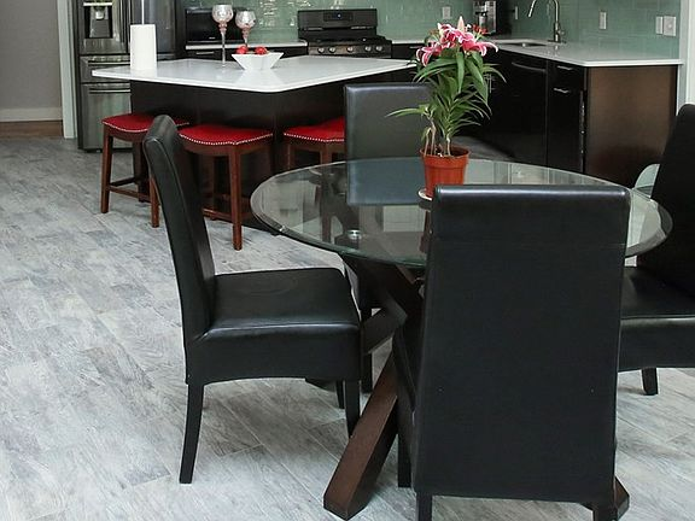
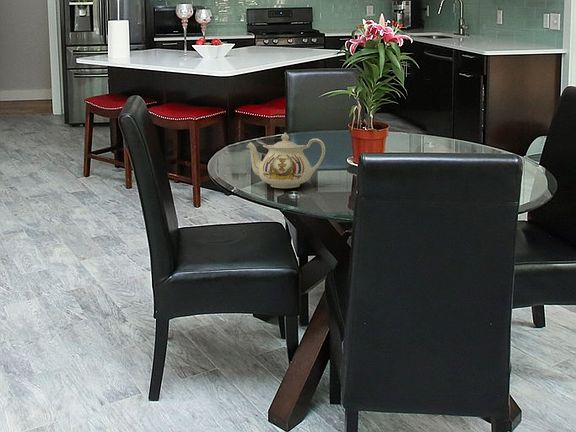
+ teapot [245,132,326,189]
